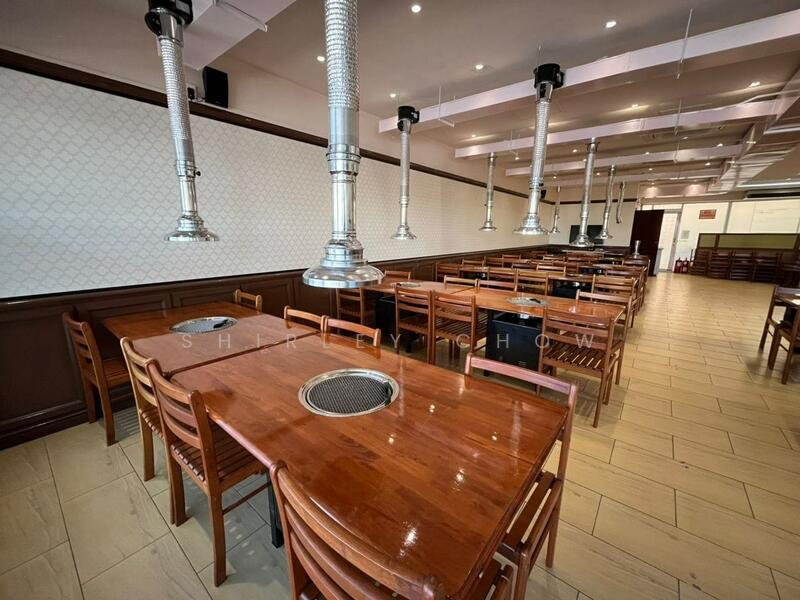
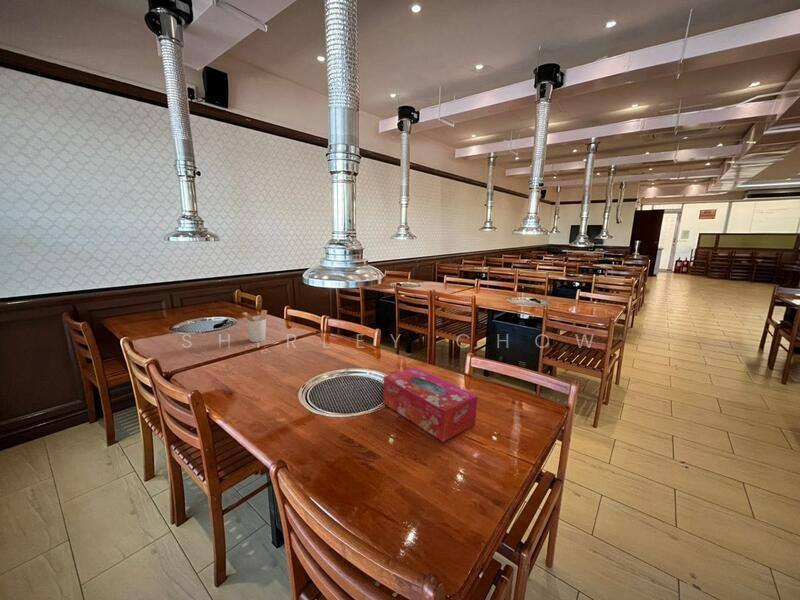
+ tissue box [382,366,478,443]
+ utensil holder [240,309,268,343]
